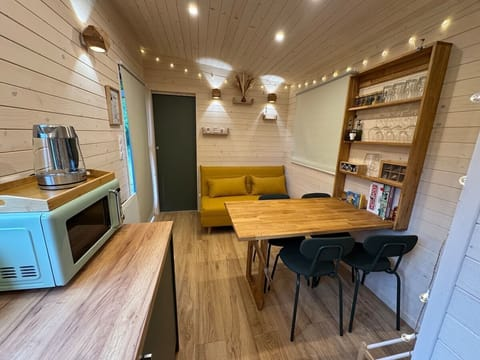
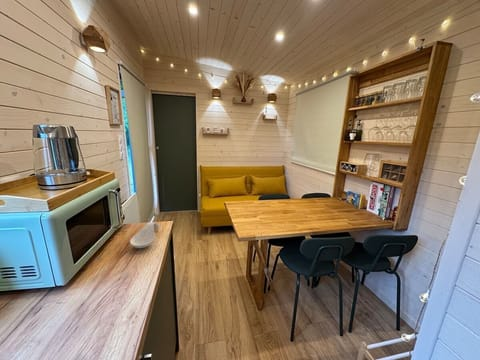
+ spoon rest [129,221,160,249]
